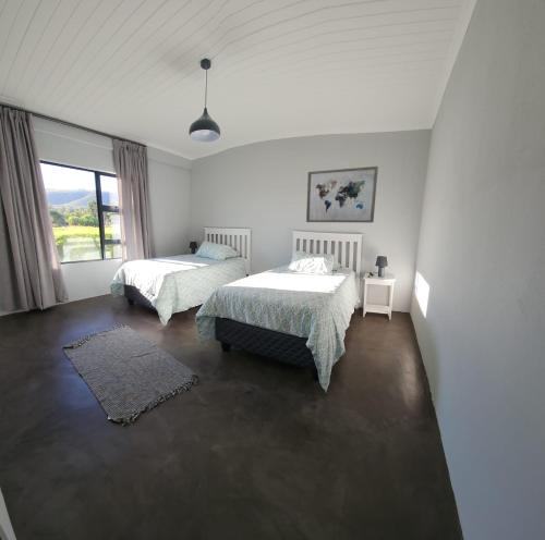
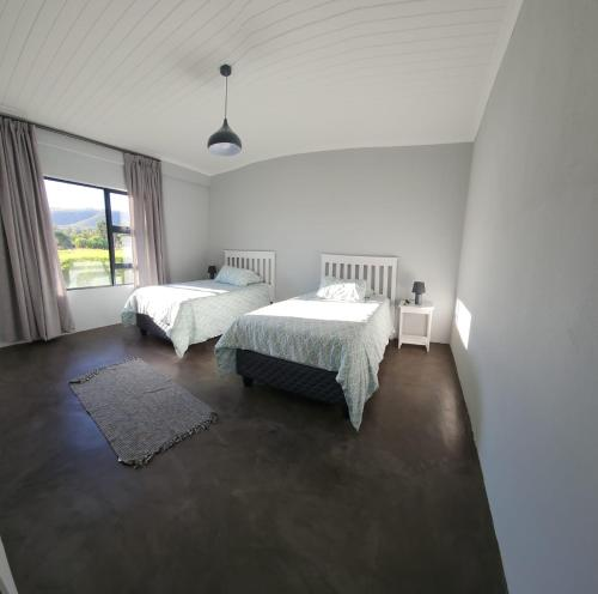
- wall art [305,165,379,223]
